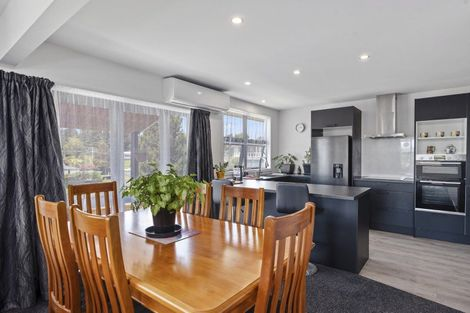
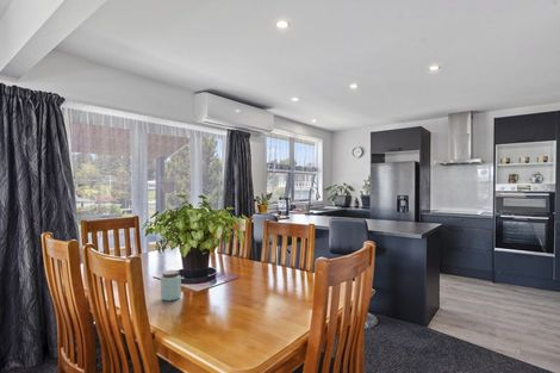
+ peanut butter [160,269,182,301]
